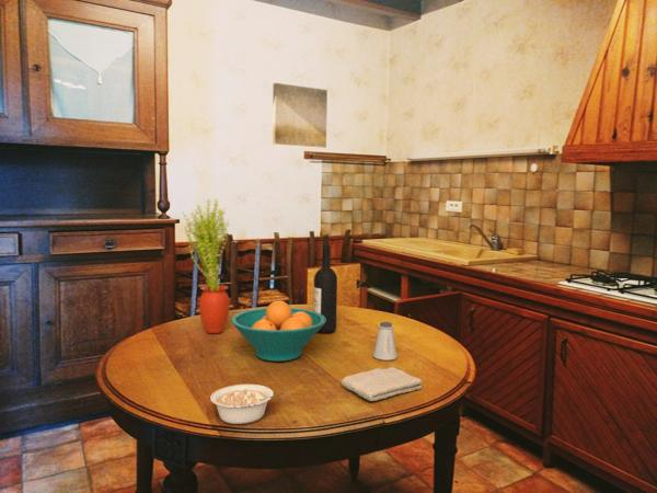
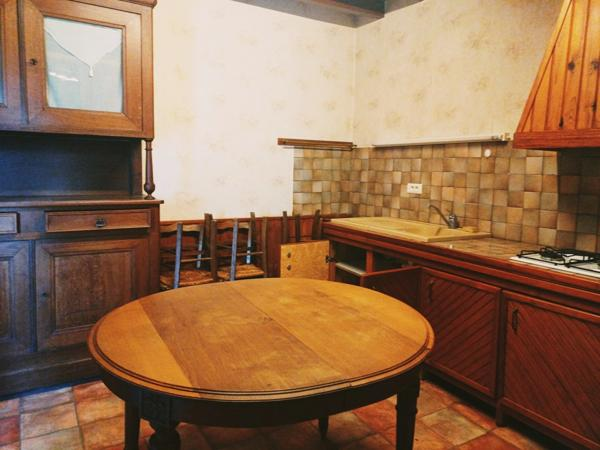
- fruit bowl [230,300,326,363]
- saltshaker [372,321,399,362]
- washcloth [341,366,423,402]
- legume [209,383,285,425]
- potted plant [182,197,230,334]
- wall art [272,82,328,149]
- wine bottle [312,243,338,334]
